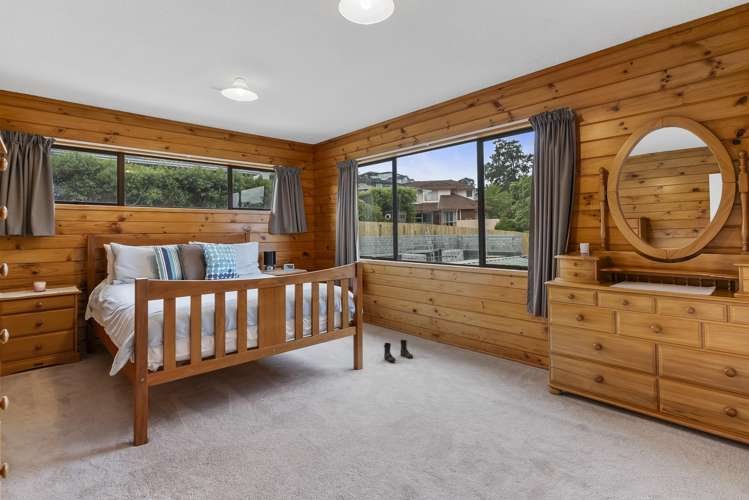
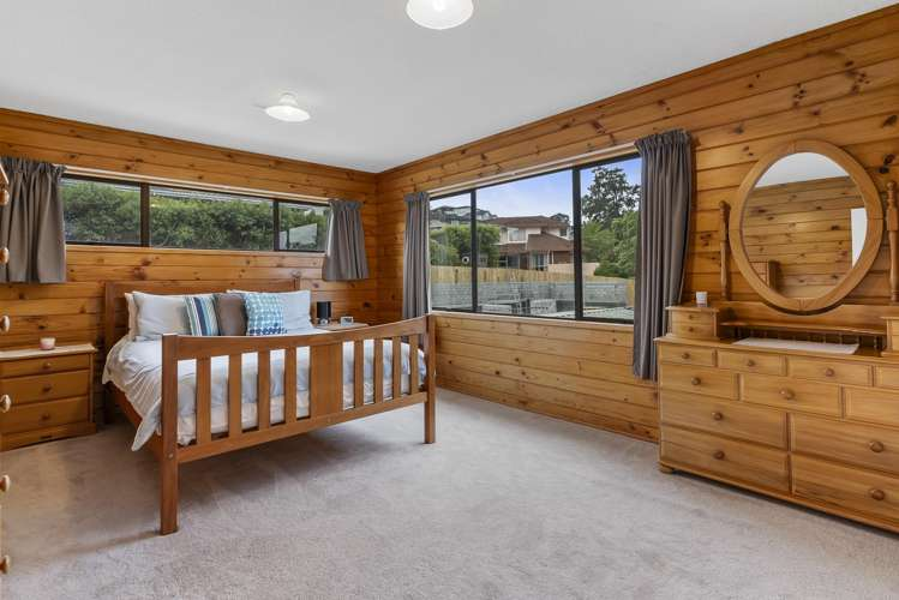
- boots [383,339,414,363]
